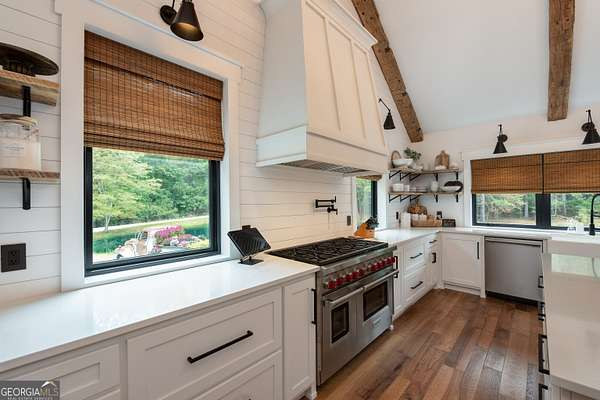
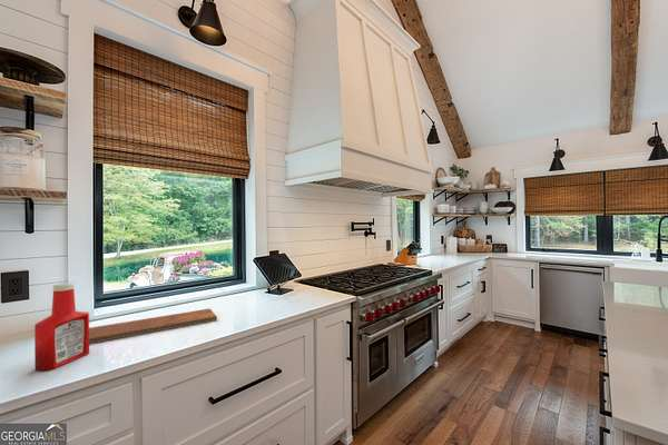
+ soap bottle [33,281,90,373]
+ chopping board [89,307,218,345]
